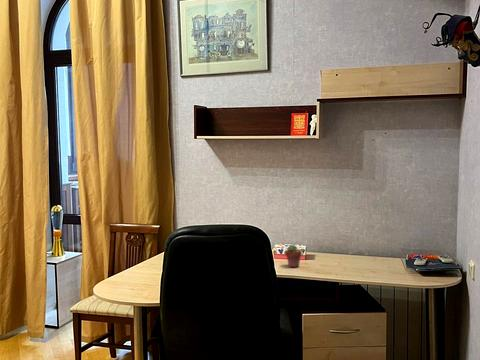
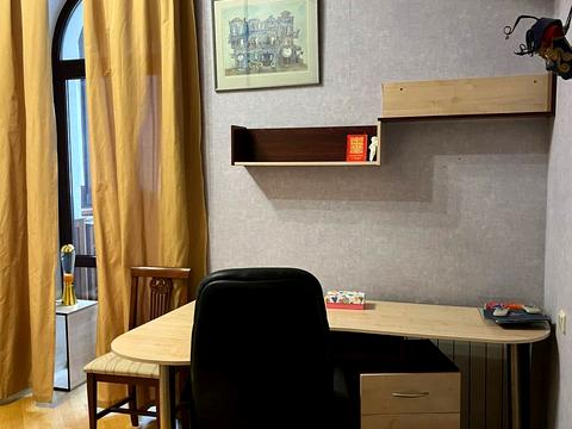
- potted succulent [284,244,303,269]
